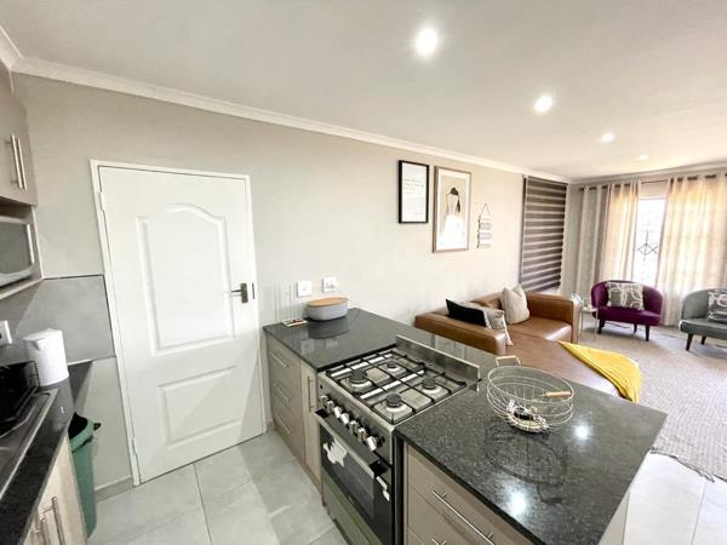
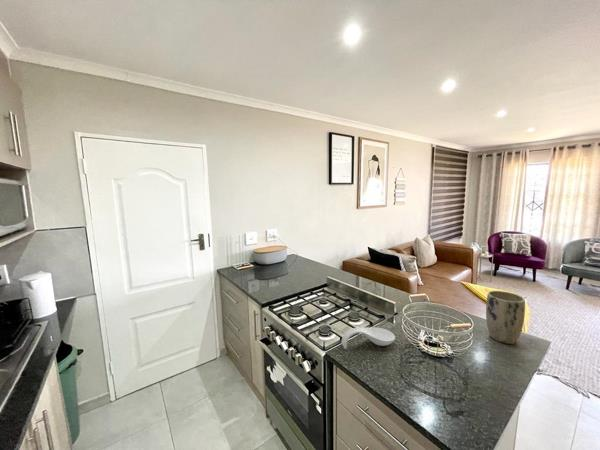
+ spoon rest [340,326,396,350]
+ plant pot [485,290,526,345]
